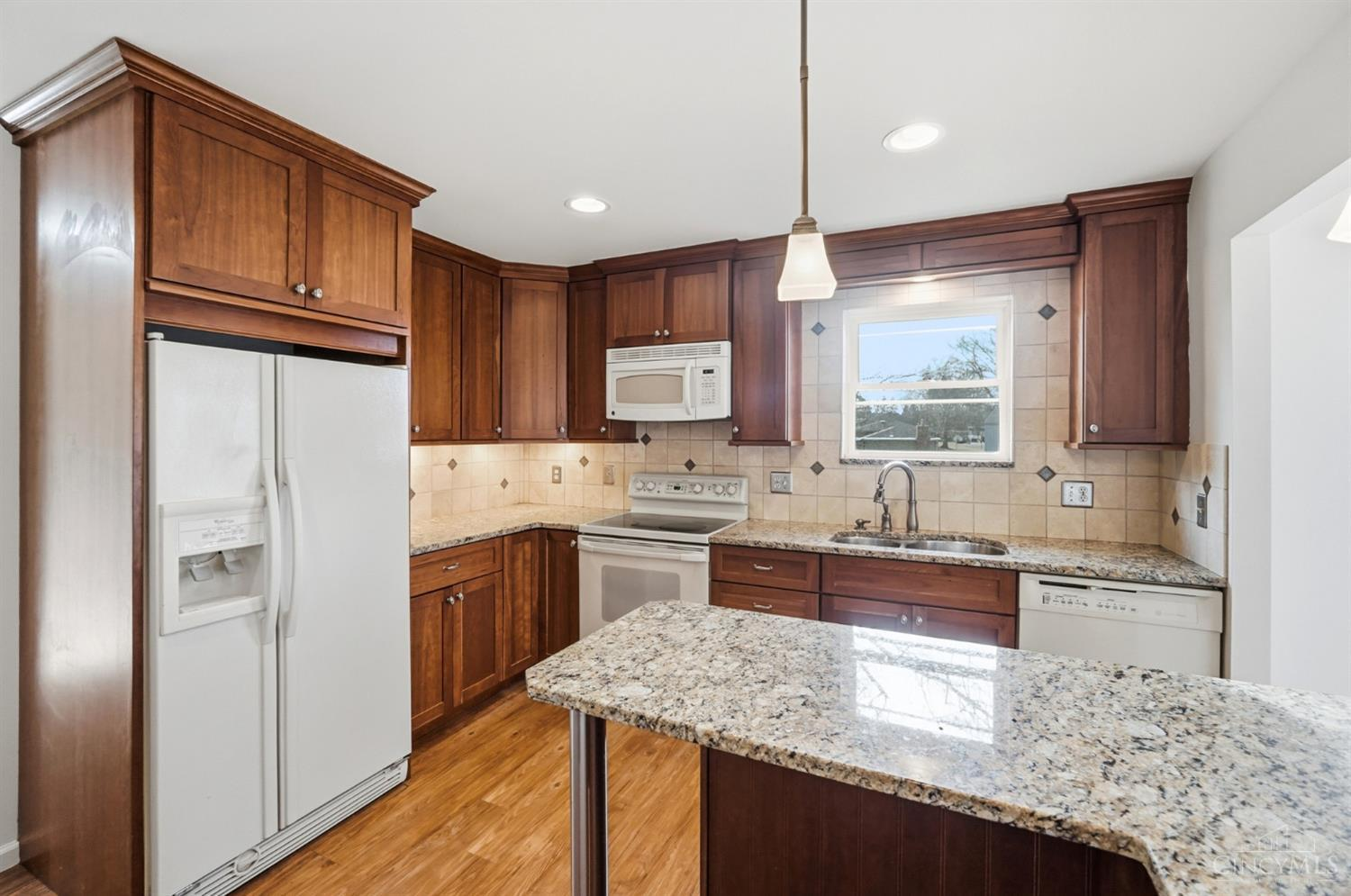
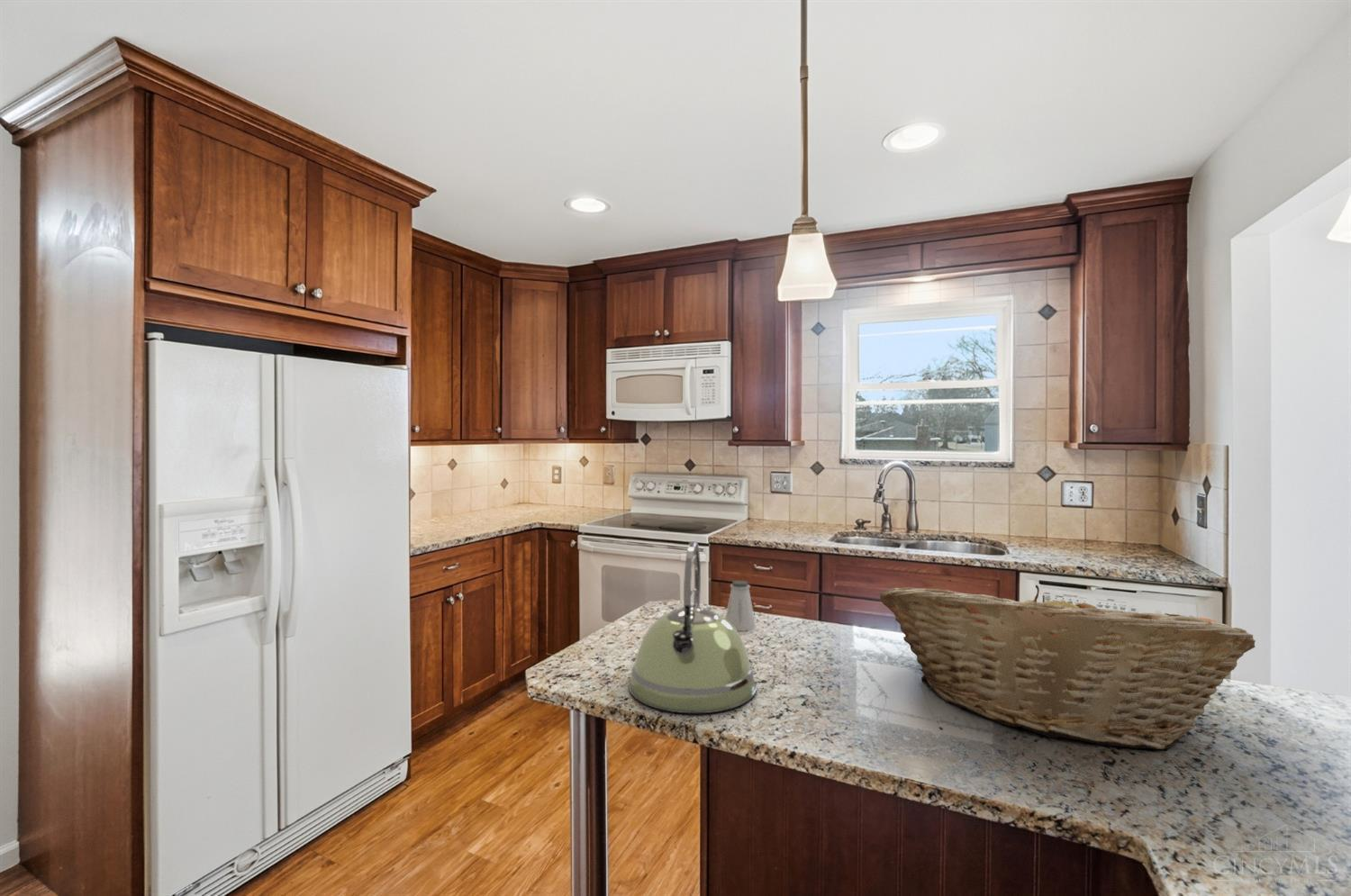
+ kettle [628,540,757,714]
+ saltshaker [724,580,757,632]
+ fruit basket [879,584,1256,750]
